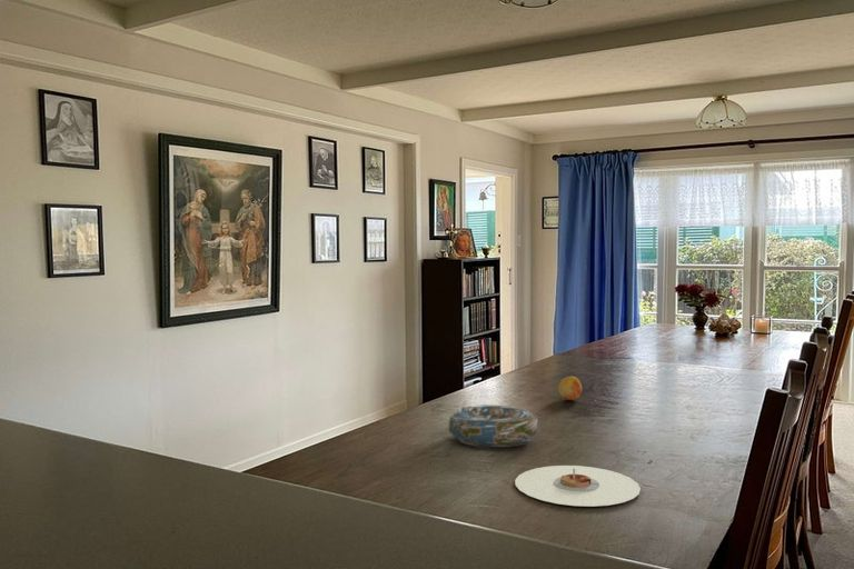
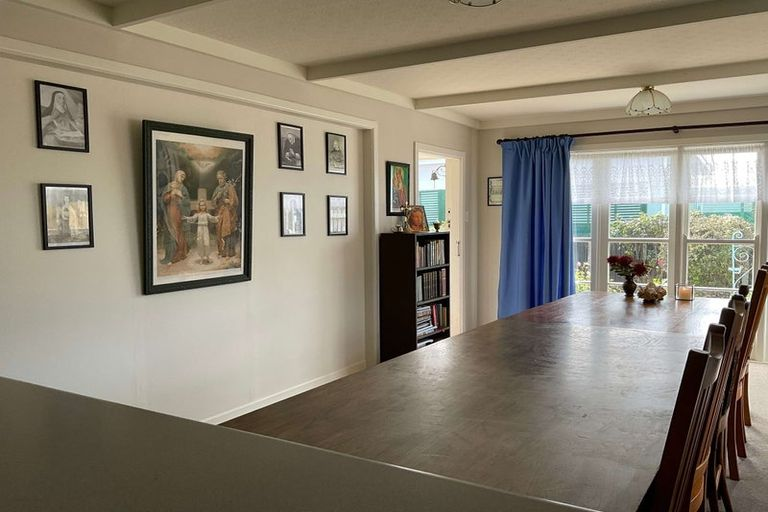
- plate [514,465,642,508]
- fruit [557,376,583,401]
- decorative bowl [448,403,540,449]
